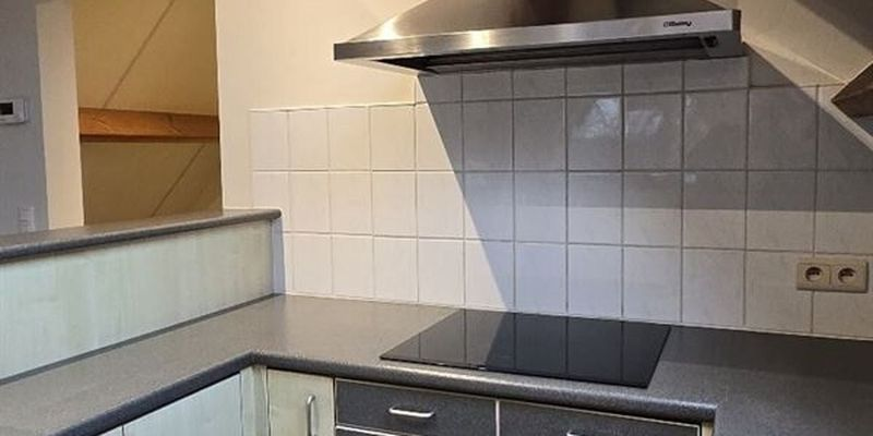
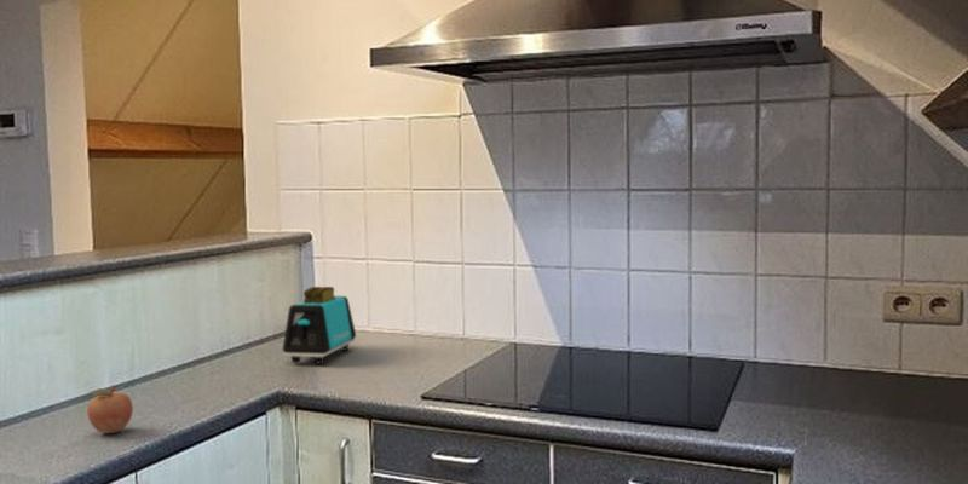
+ toaster [282,286,357,364]
+ fruit [86,384,134,434]
